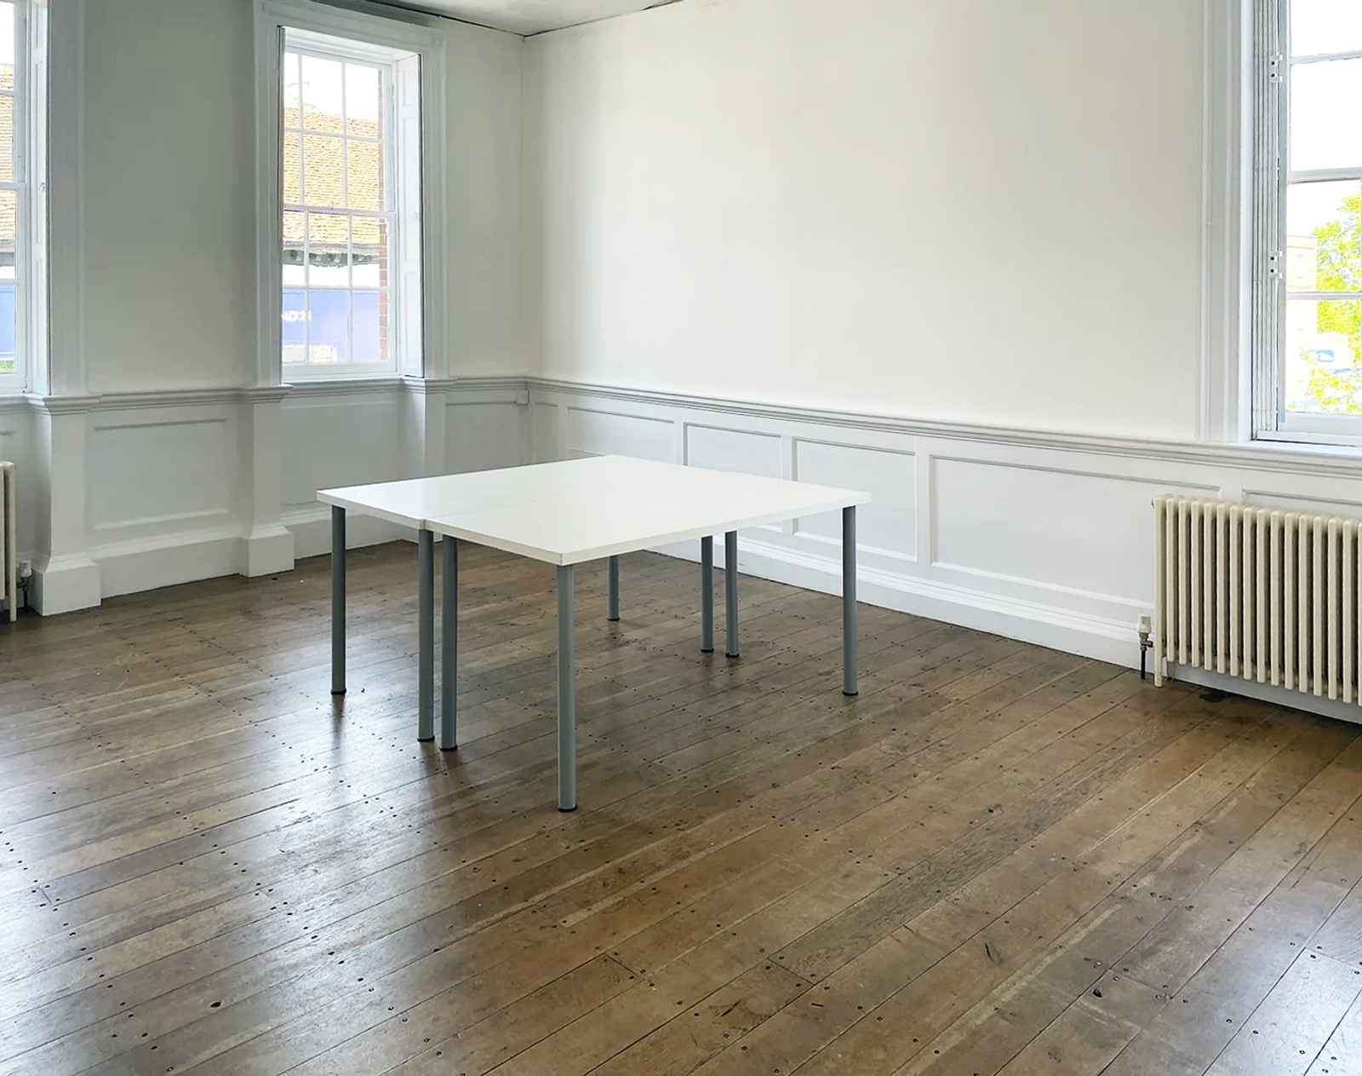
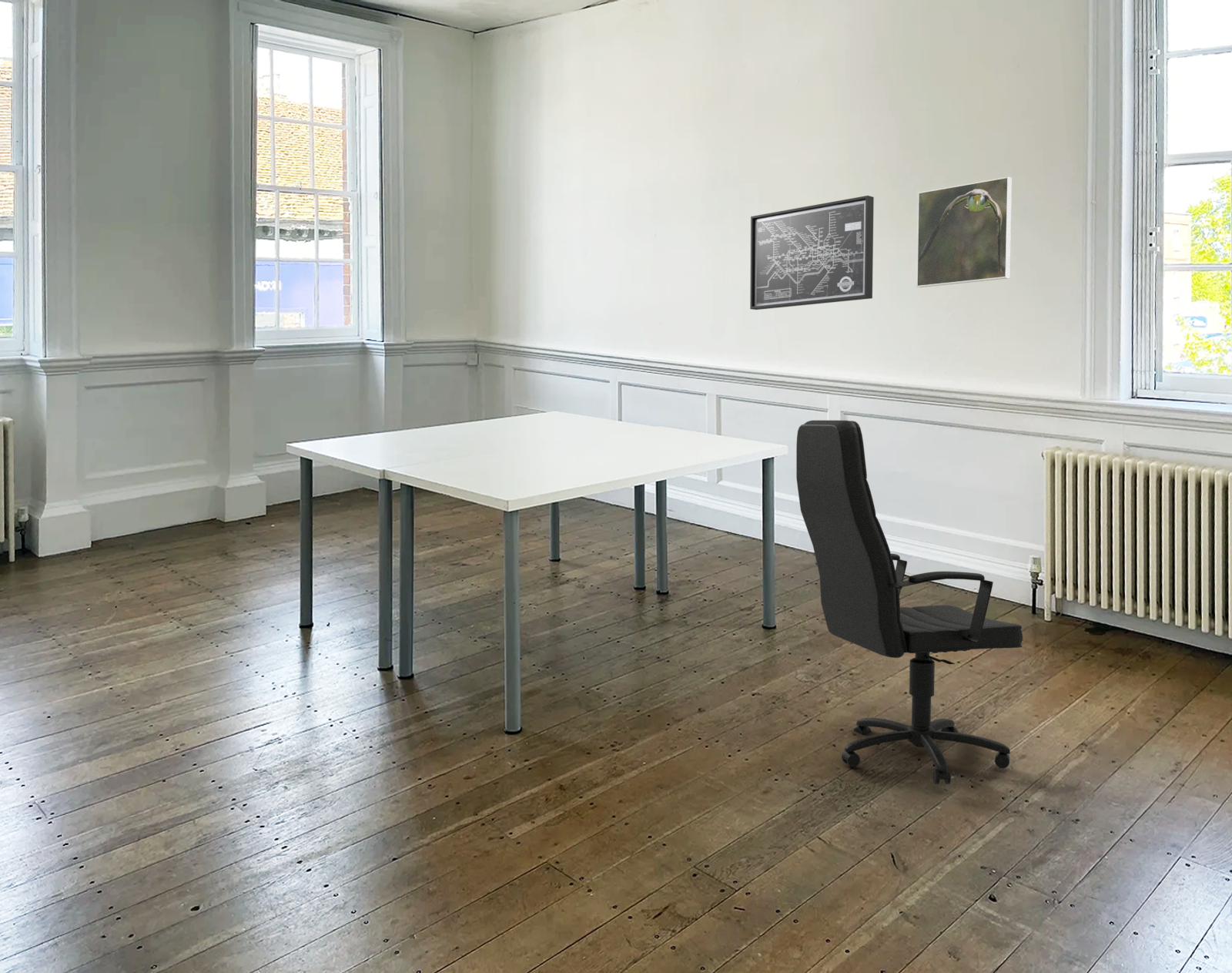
+ wall art [749,195,875,310]
+ office chair [795,420,1023,785]
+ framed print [916,176,1013,288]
